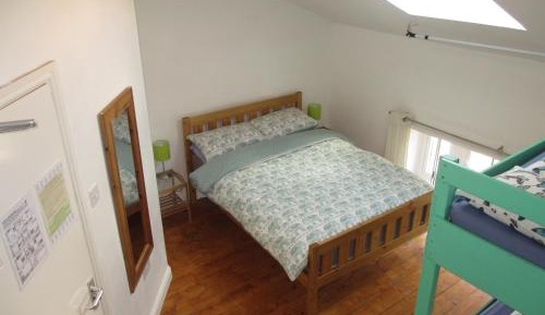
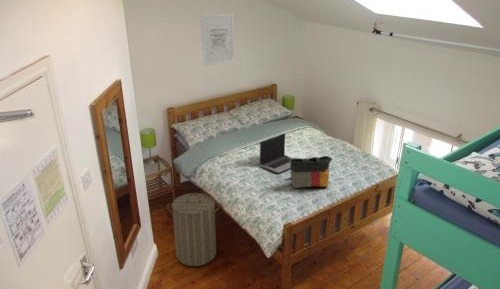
+ tote bag [289,155,333,189]
+ laptop computer [259,133,293,174]
+ laundry hamper [166,192,221,267]
+ wall art [200,12,236,67]
